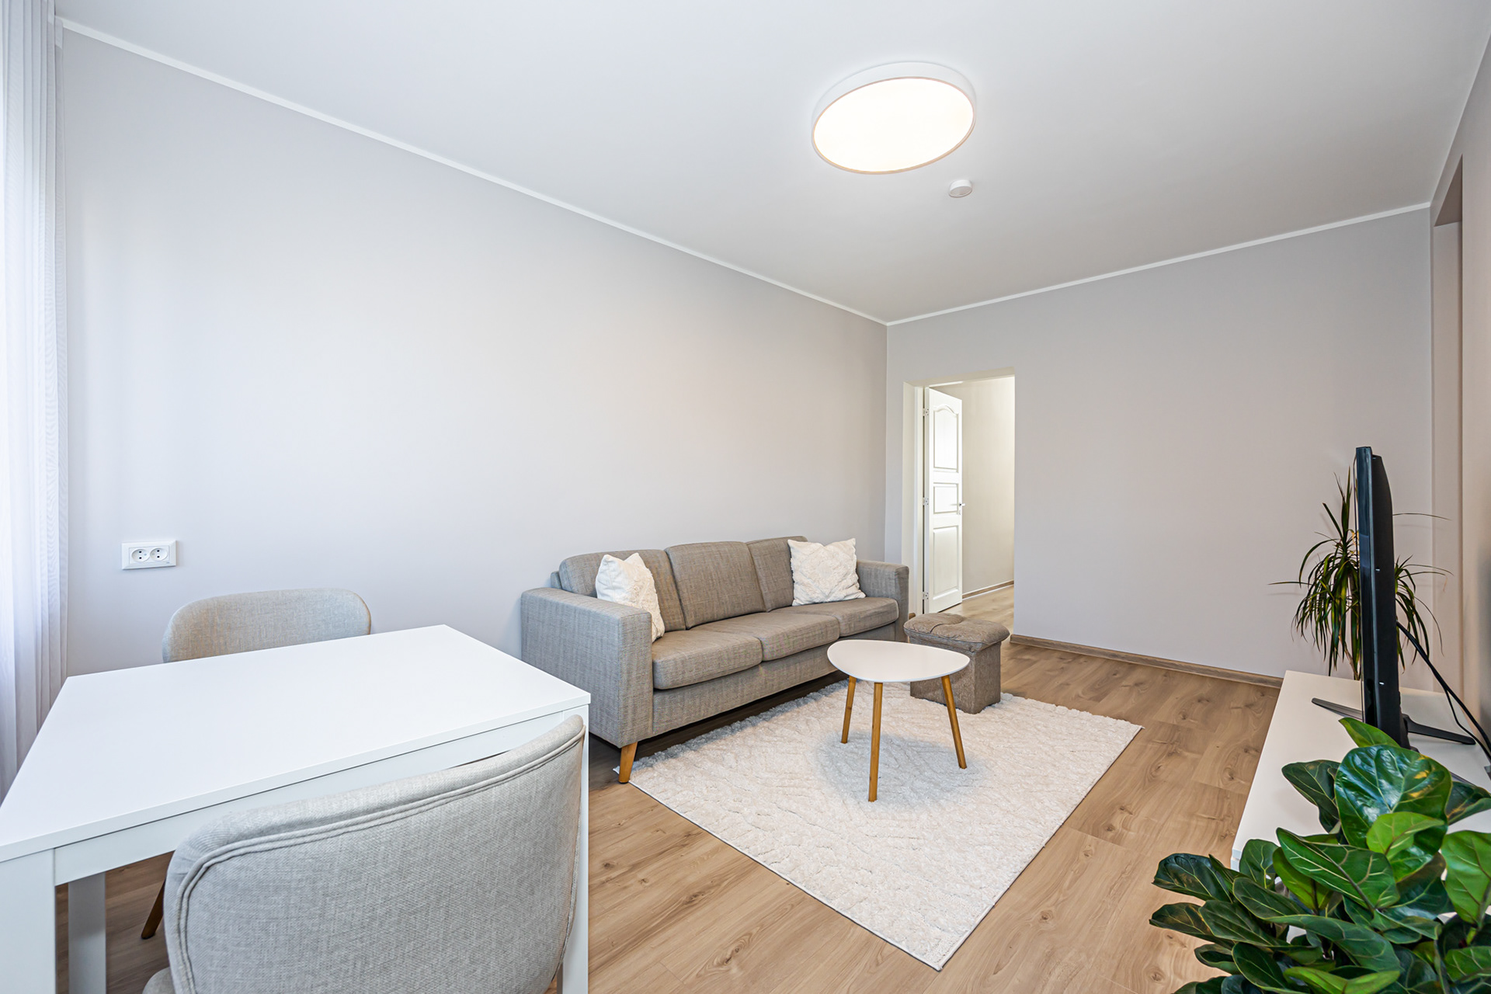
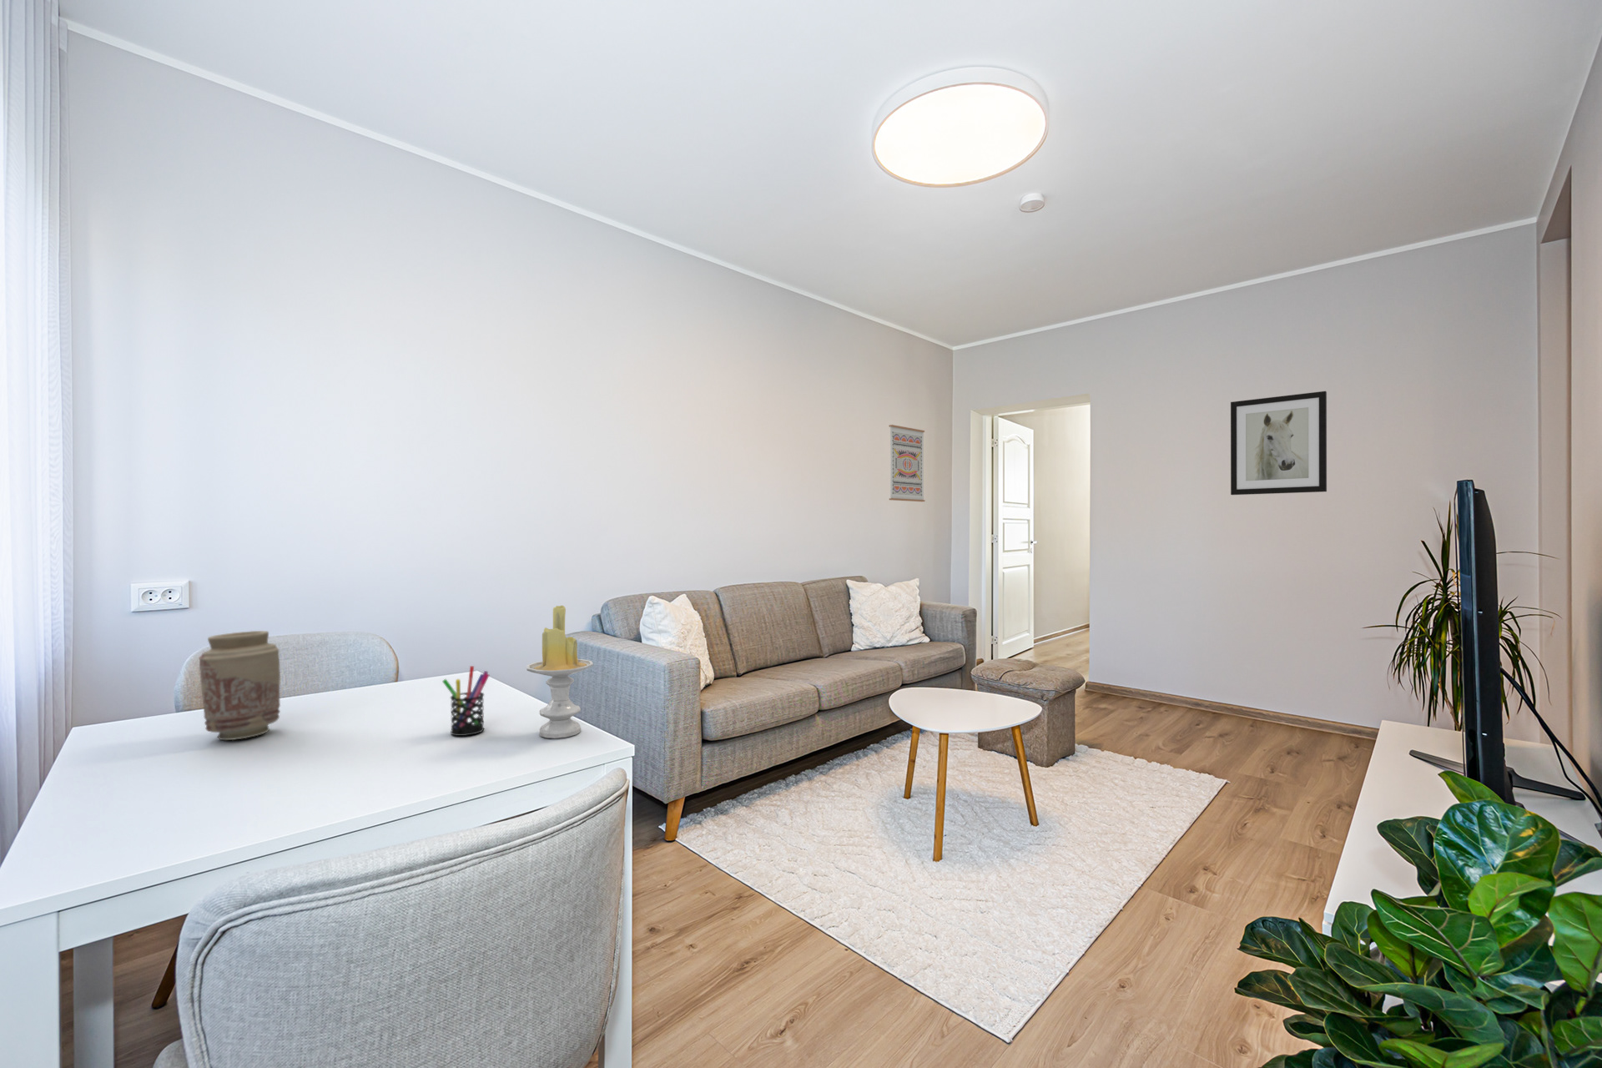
+ pen holder [441,665,490,737]
+ candle [526,604,594,739]
+ wall art [1230,391,1328,496]
+ wall art [888,424,925,502]
+ vase [198,629,281,741]
